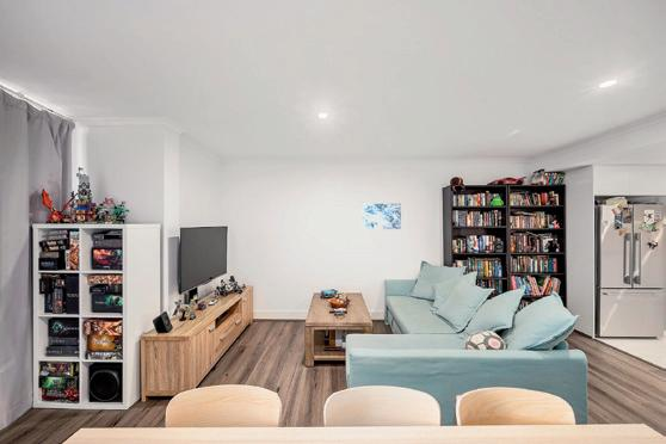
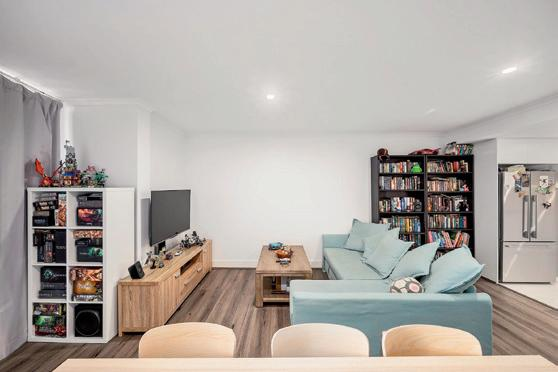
- wall art [362,203,402,230]
